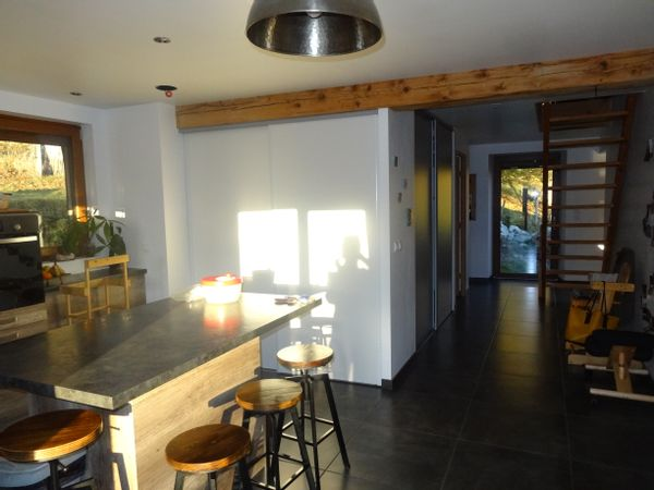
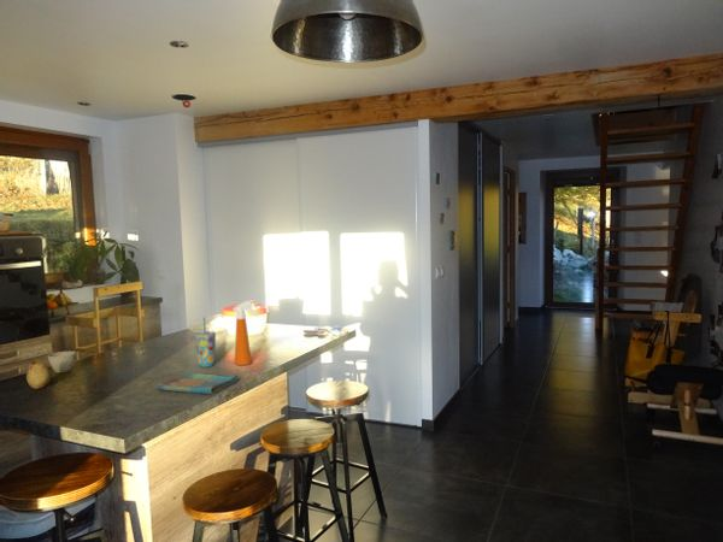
+ dish towel [155,371,239,395]
+ flower pot [47,350,77,373]
+ fruit [25,357,52,390]
+ spray bottle [231,299,260,366]
+ cup [194,316,217,369]
